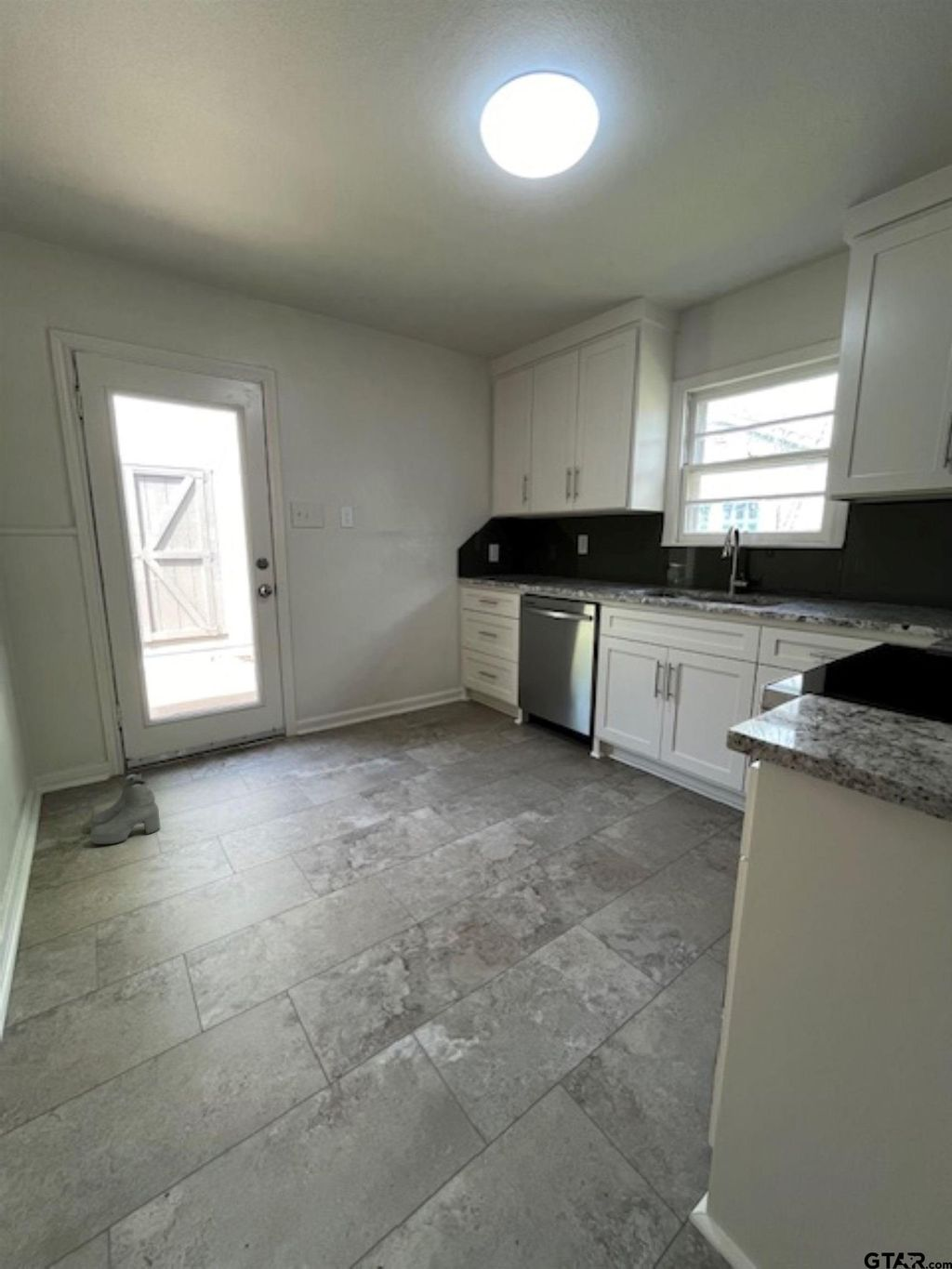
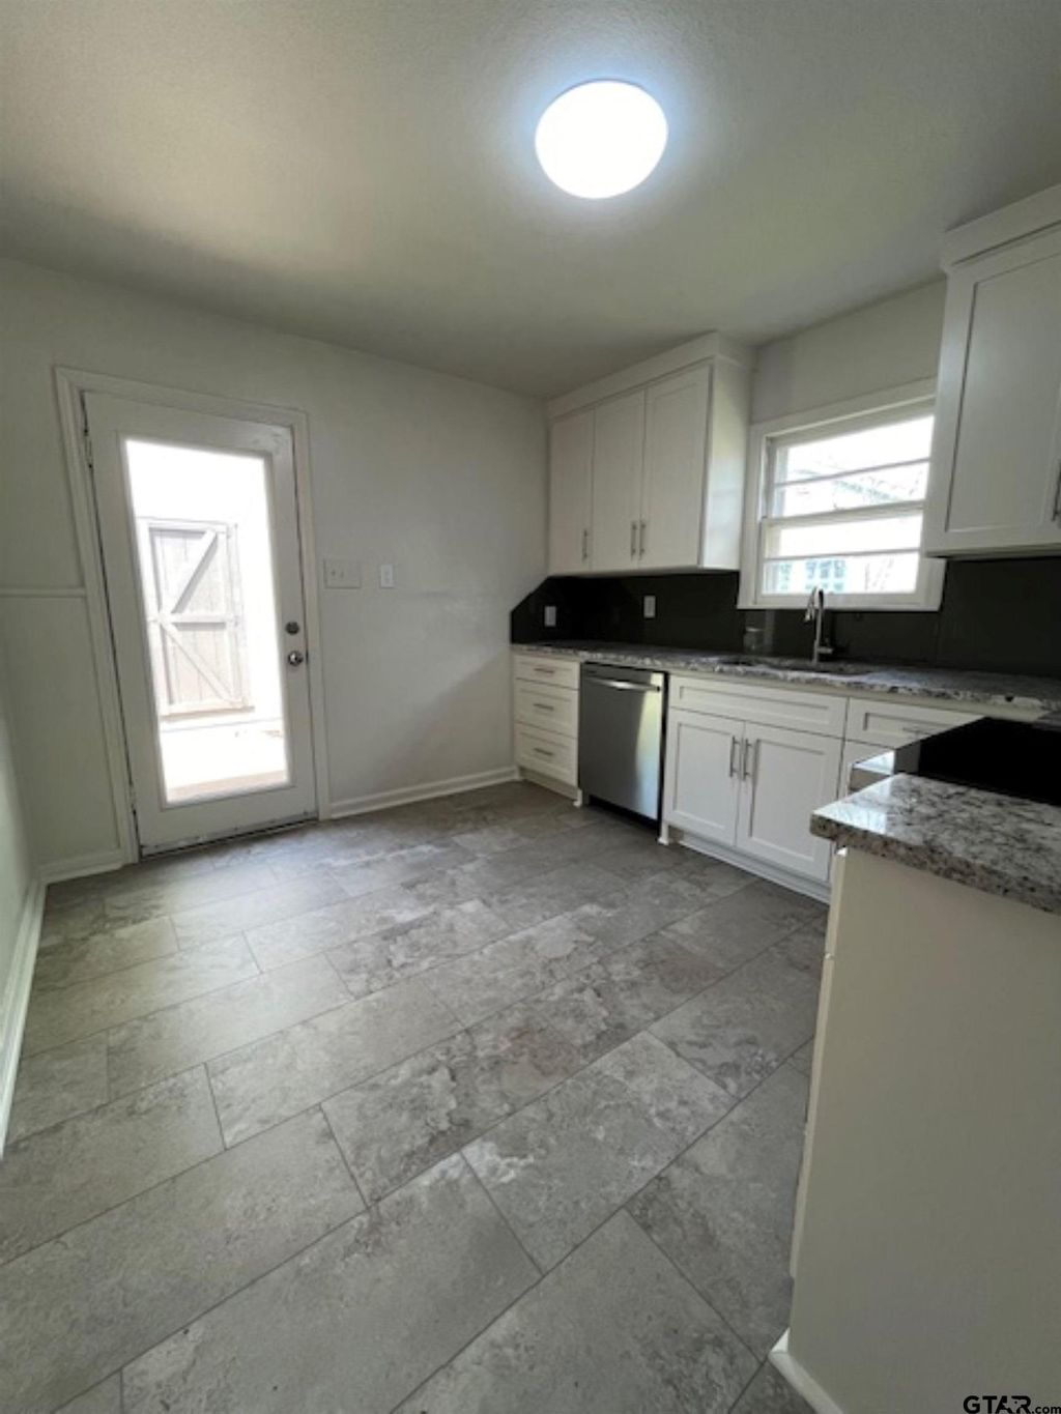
- boots [89,771,161,845]
